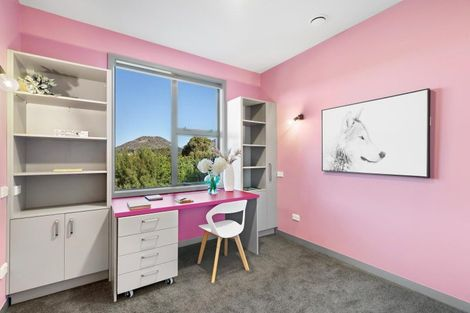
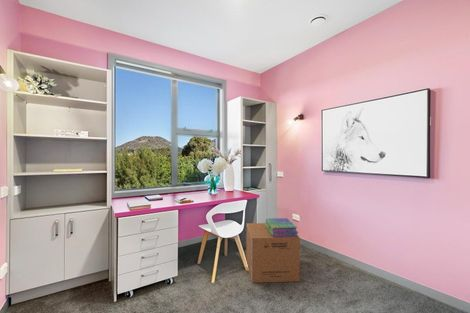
+ stack of books [264,217,299,237]
+ cardboard box [245,222,301,284]
